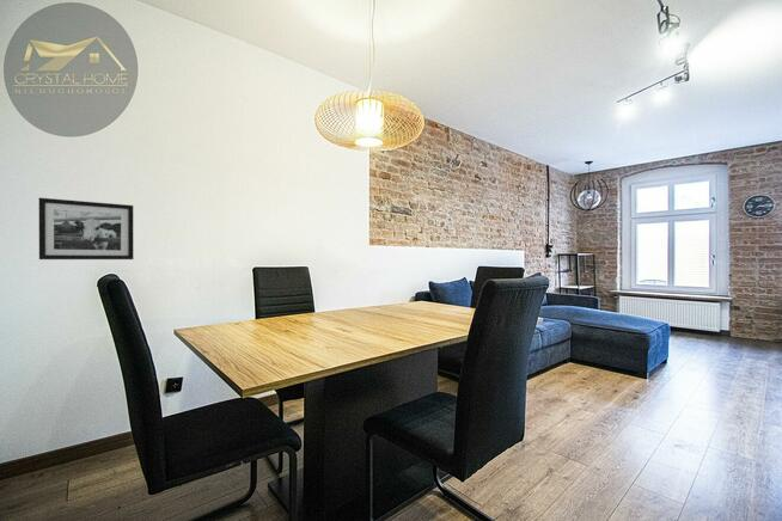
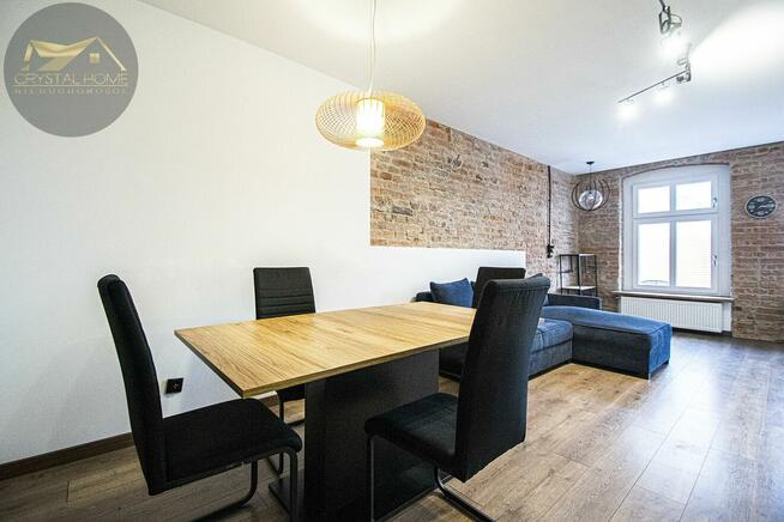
- picture frame [38,197,134,260]
